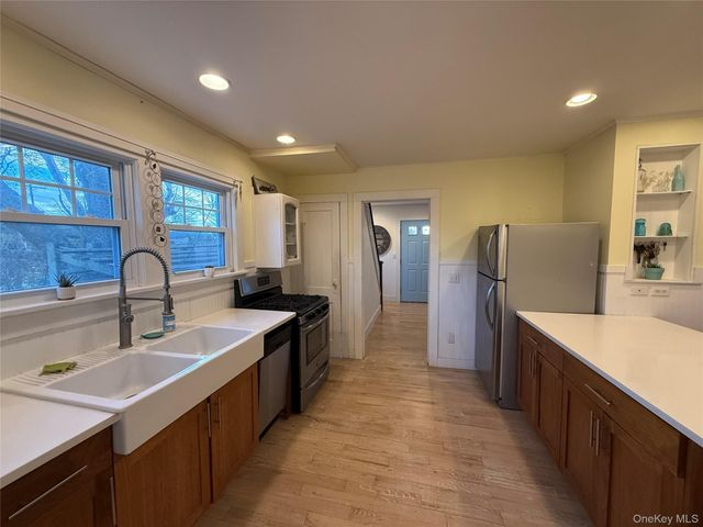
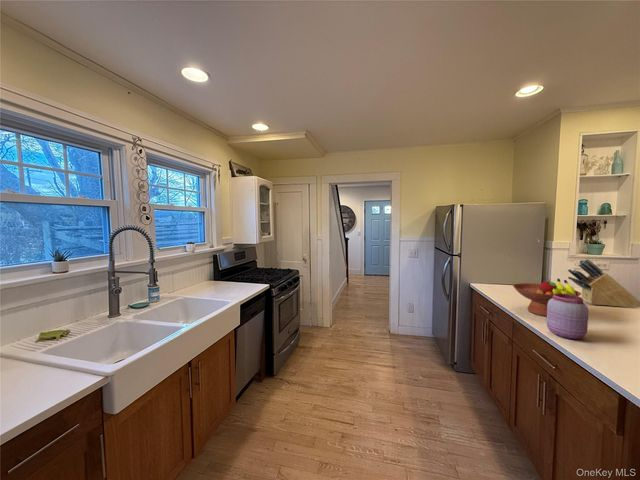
+ fruit bowl [512,278,582,317]
+ knife block [567,258,640,309]
+ jar [546,294,589,340]
